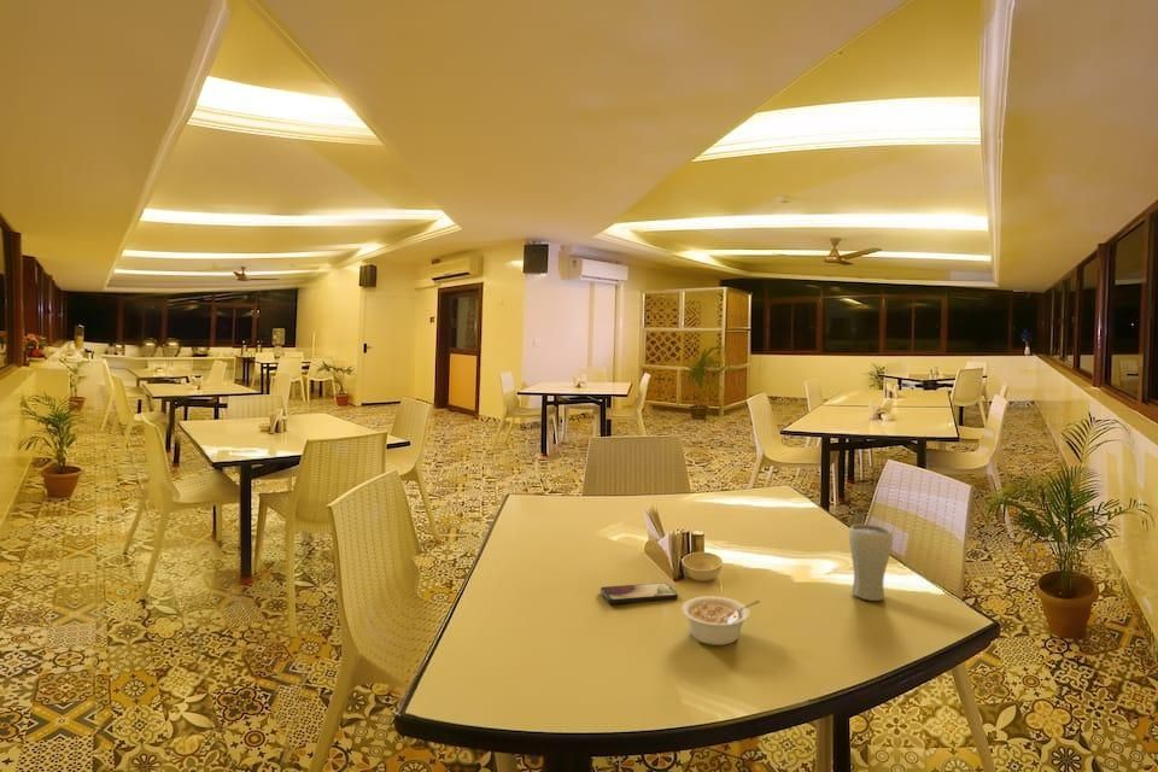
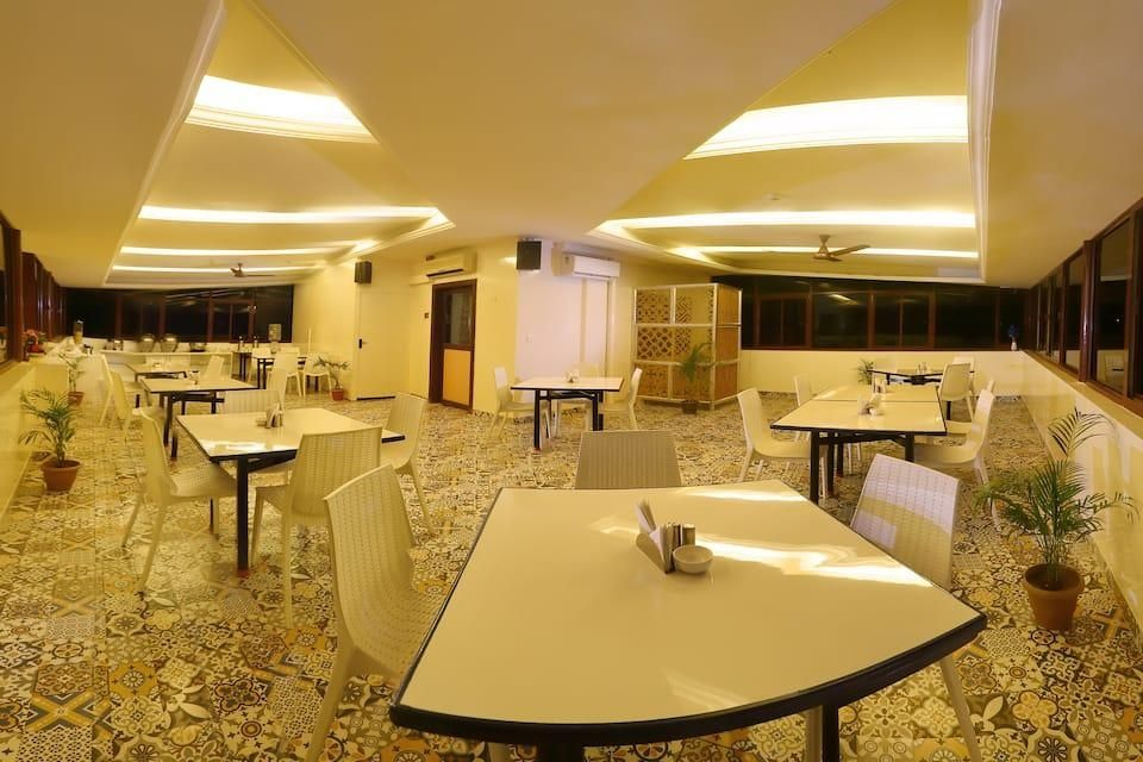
- smartphone [600,581,679,604]
- drinking glass [848,524,894,602]
- legume [680,595,761,647]
